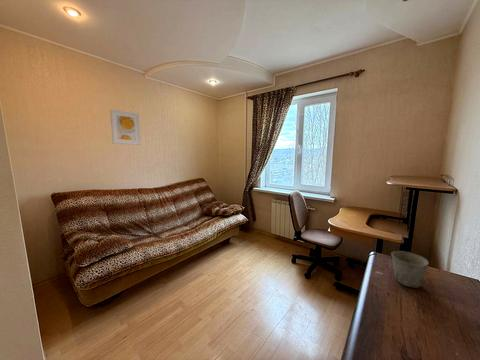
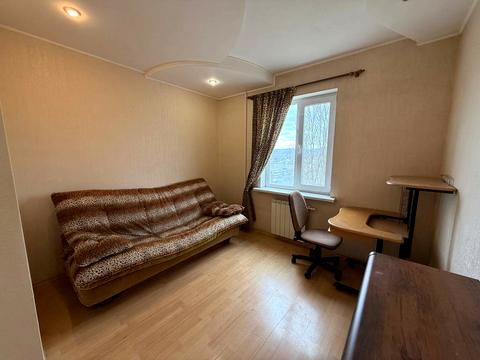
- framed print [109,108,142,146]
- mug [390,250,430,289]
